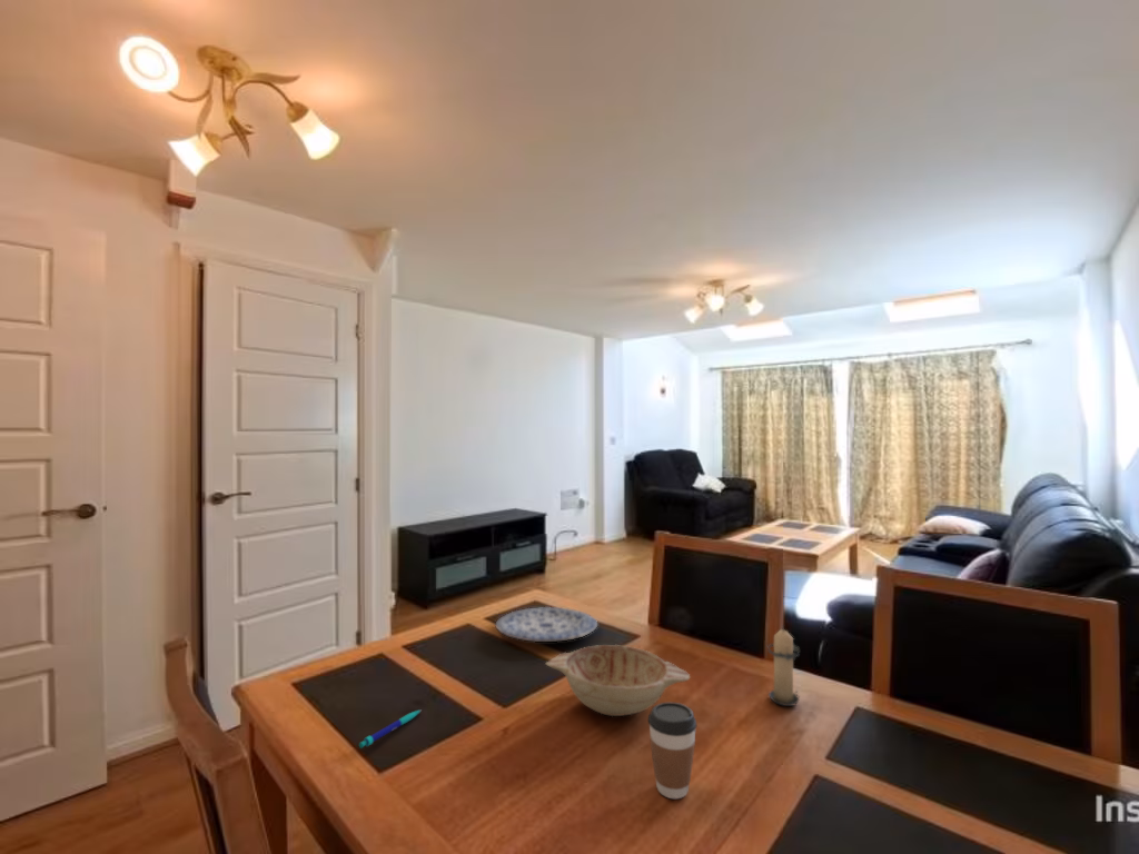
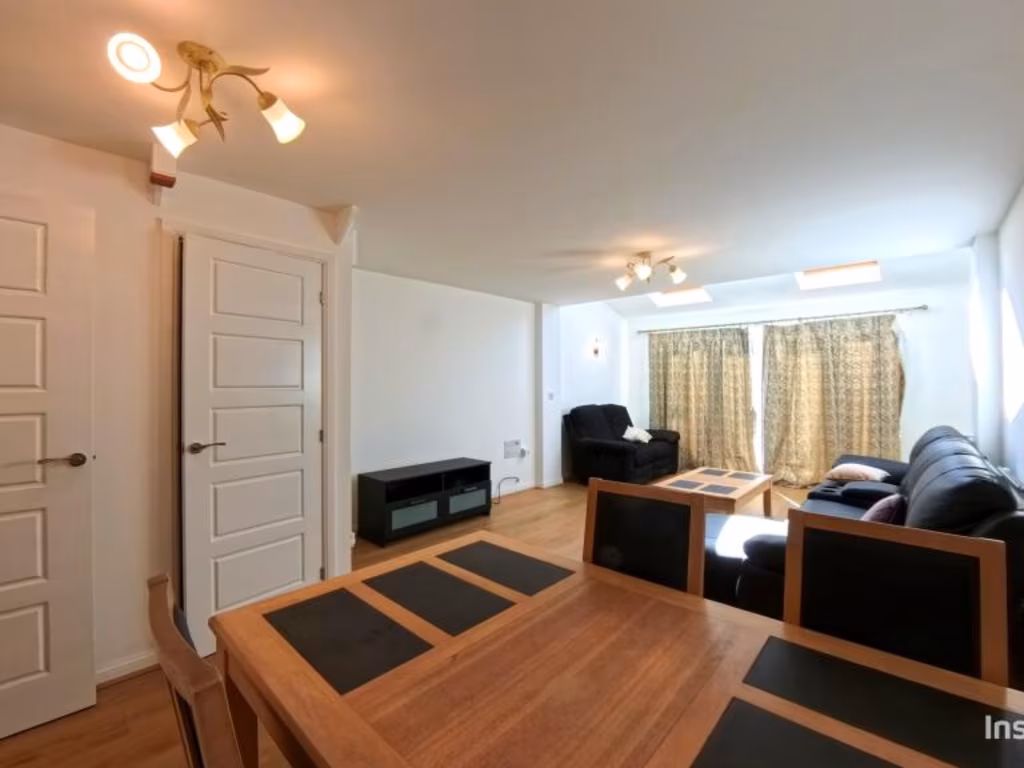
- candle [766,624,801,707]
- coffee cup [647,701,697,800]
- decorative bowl [544,644,691,717]
- pen [358,709,422,749]
- plate [494,606,598,643]
